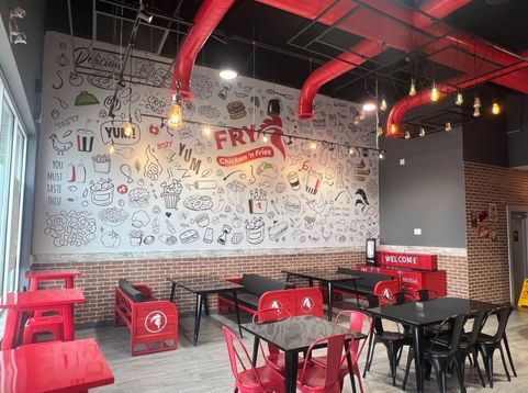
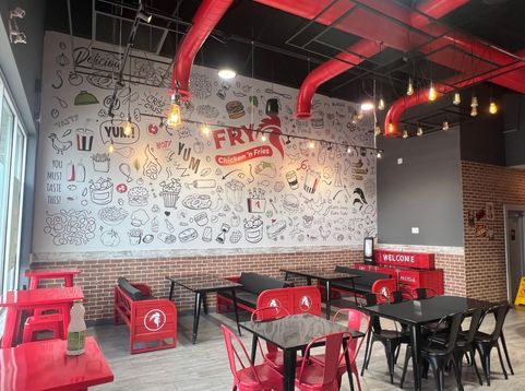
+ juice bottle [65,298,87,356]
